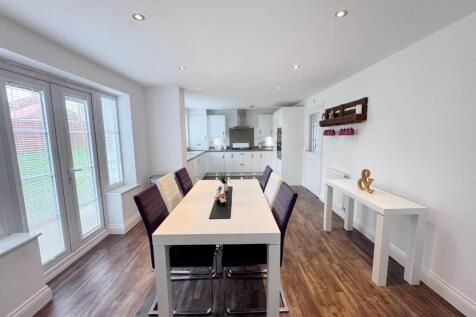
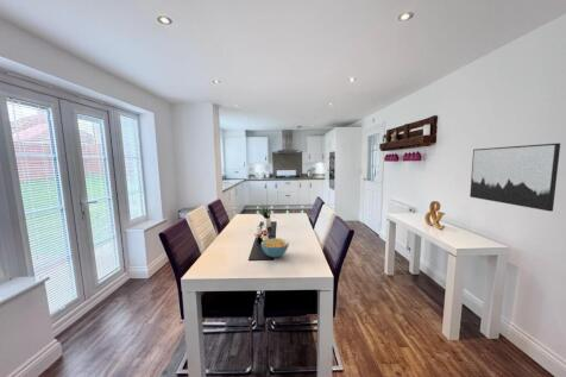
+ wall art [468,142,561,213]
+ cereal bowl [260,237,290,258]
